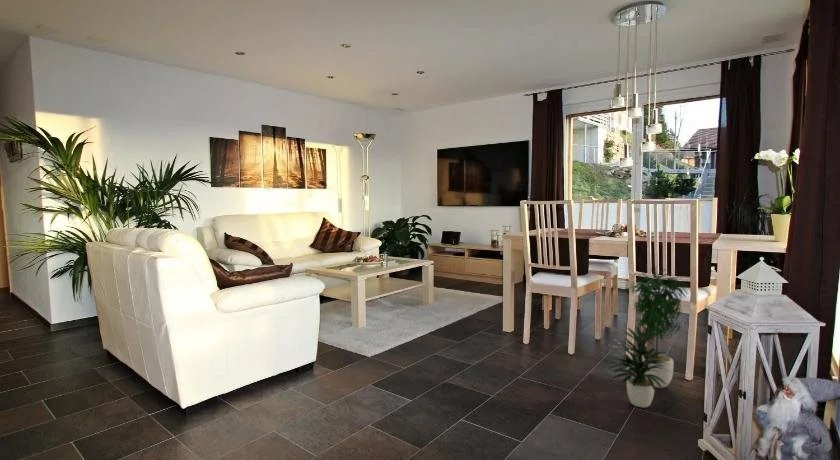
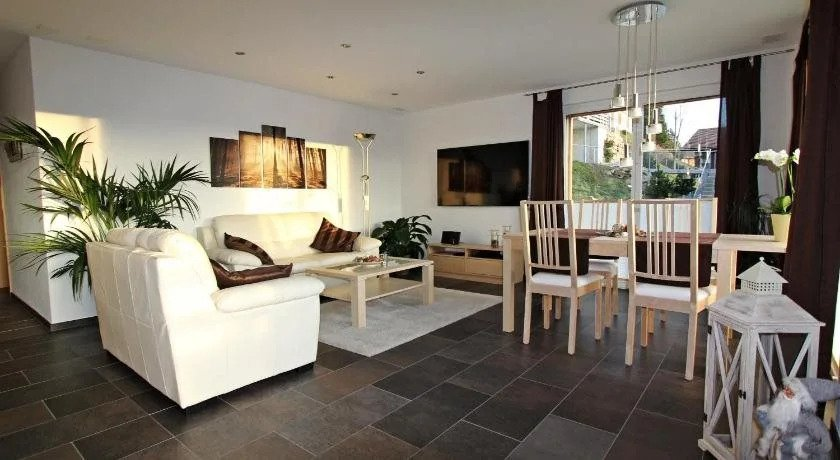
- potted plant [605,264,692,408]
